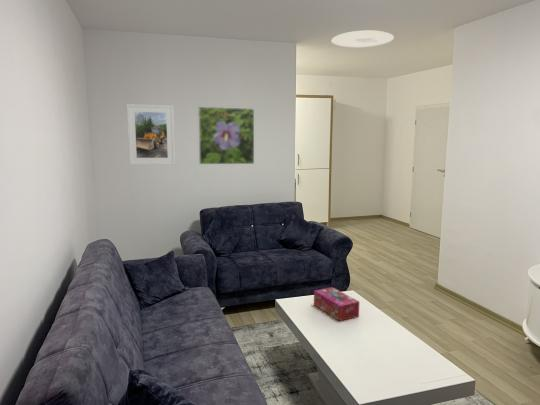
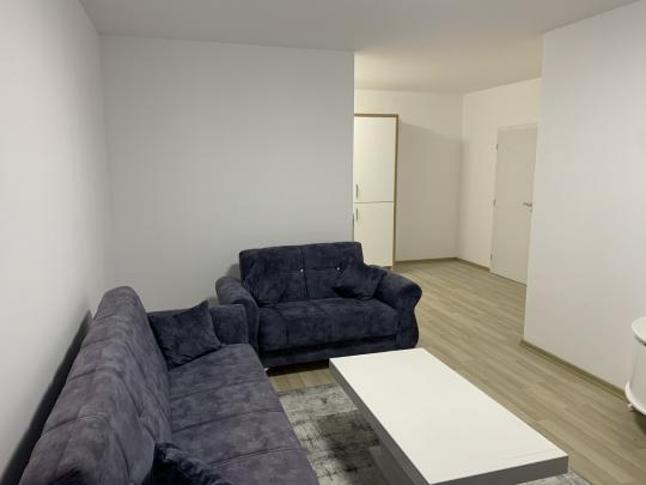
- ceiling light [331,30,395,48]
- tissue box [313,286,360,322]
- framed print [126,103,176,166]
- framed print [197,106,255,165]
